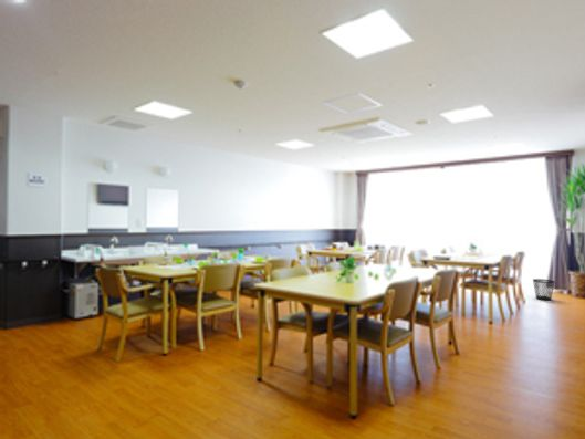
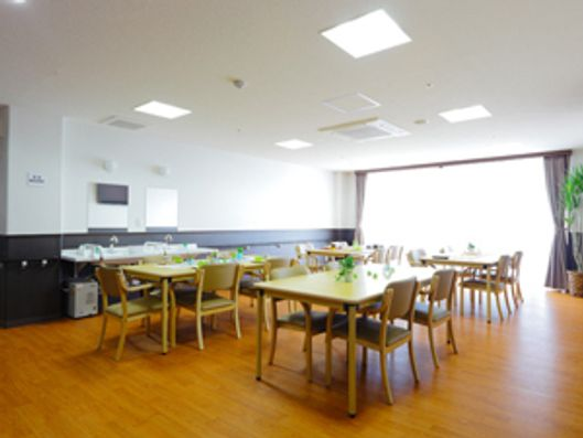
- wastebasket [532,278,556,301]
